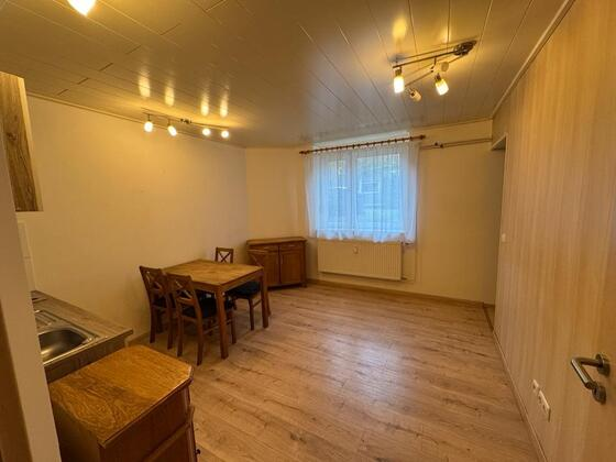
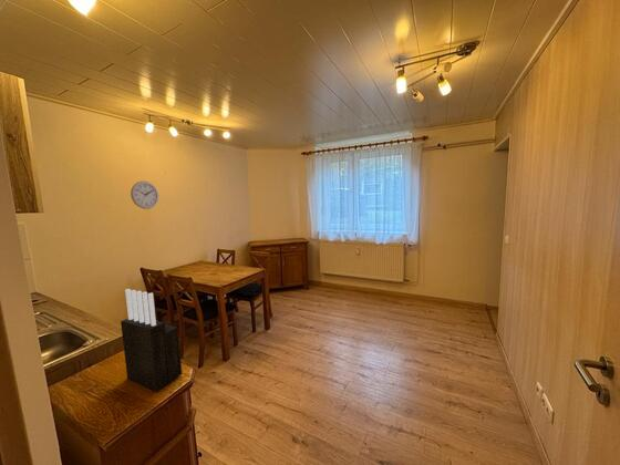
+ knife block [120,288,183,392]
+ wall clock [130,180,159,210]
